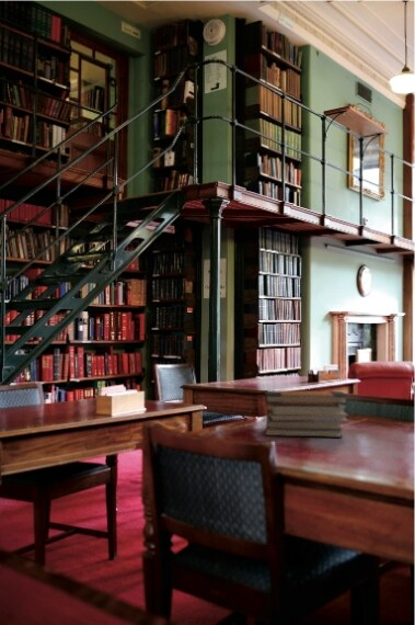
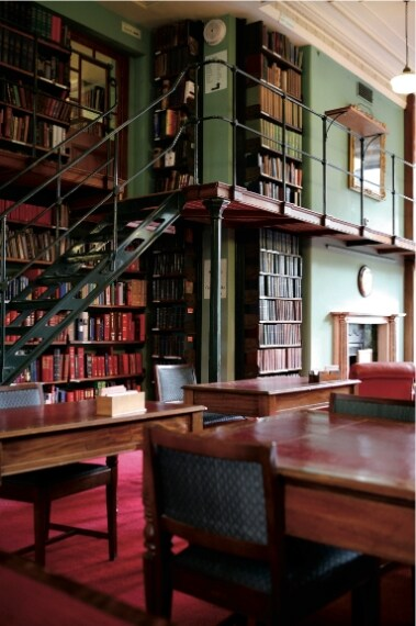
- book stack [264,389,349,439]
